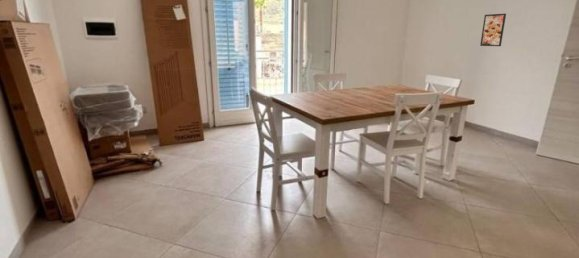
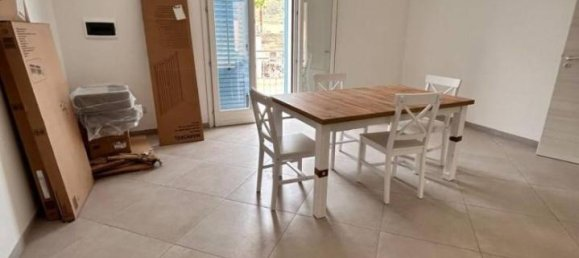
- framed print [479,13,507,47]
